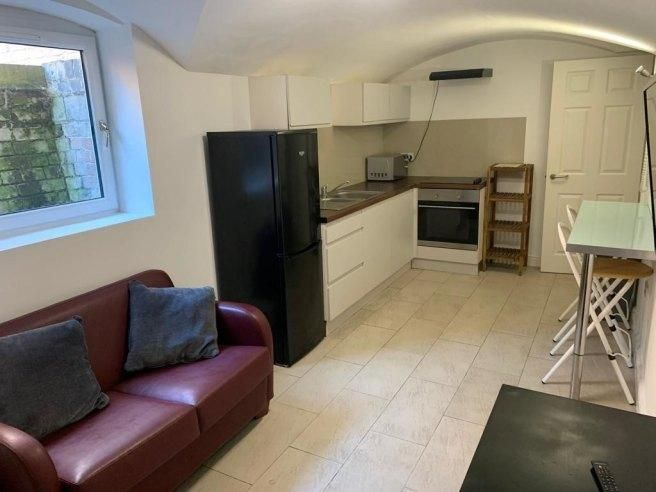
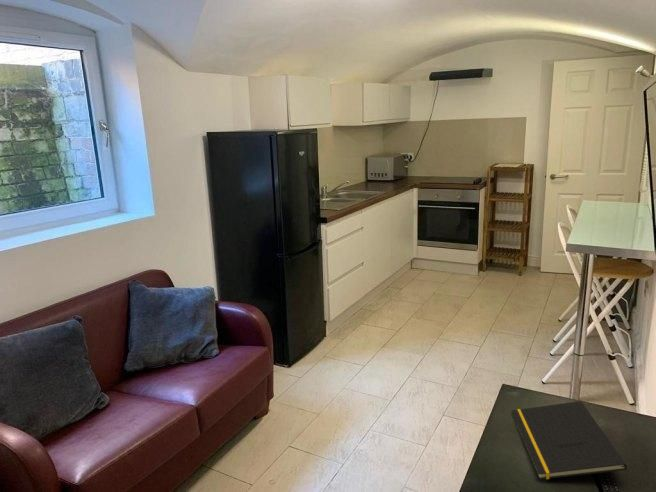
+ notepad [510,400,628,481]
